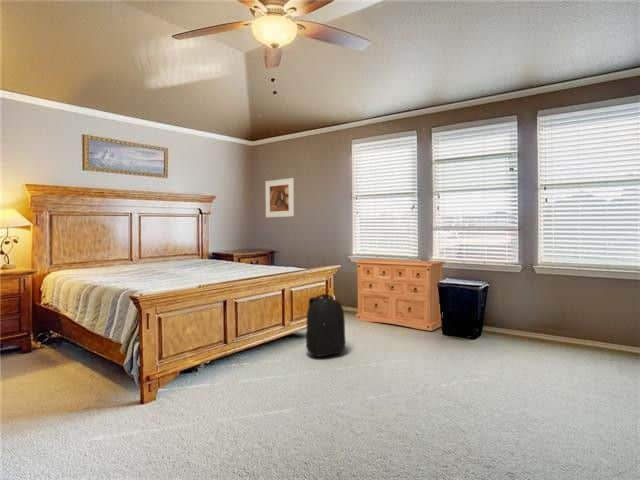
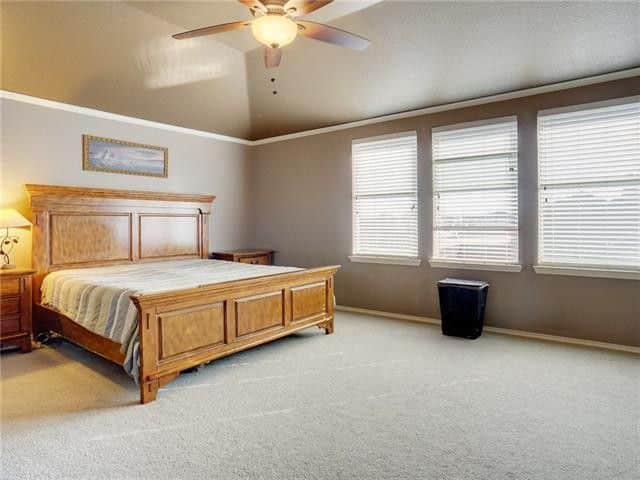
- backpack [305,293,346,358]
- dresser [354,258,446,332]
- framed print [265,177,295,218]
